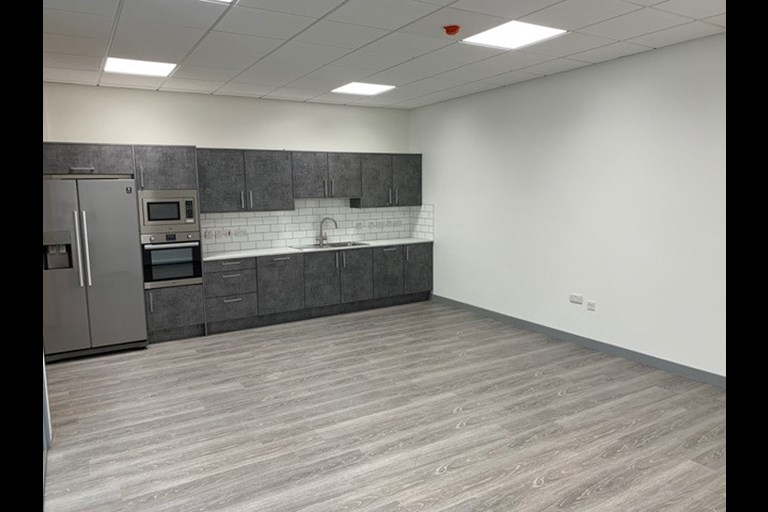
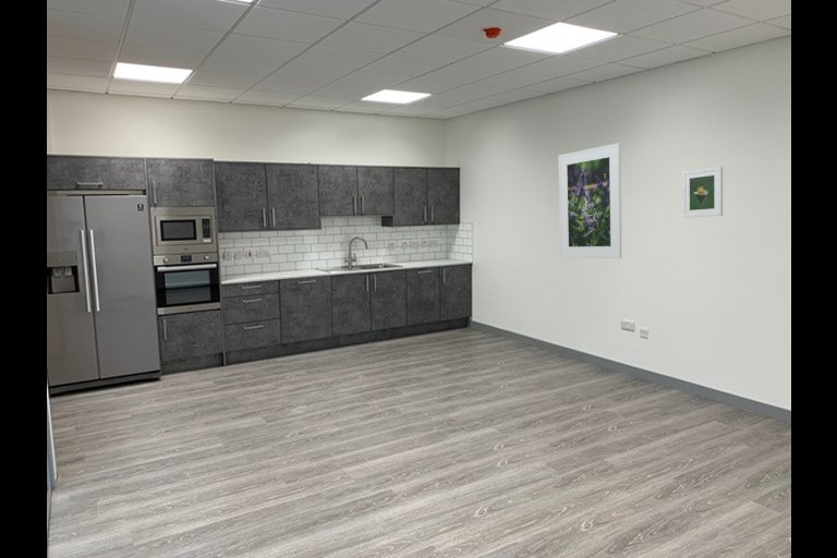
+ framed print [681,166,724,219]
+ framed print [558,142,622,259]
